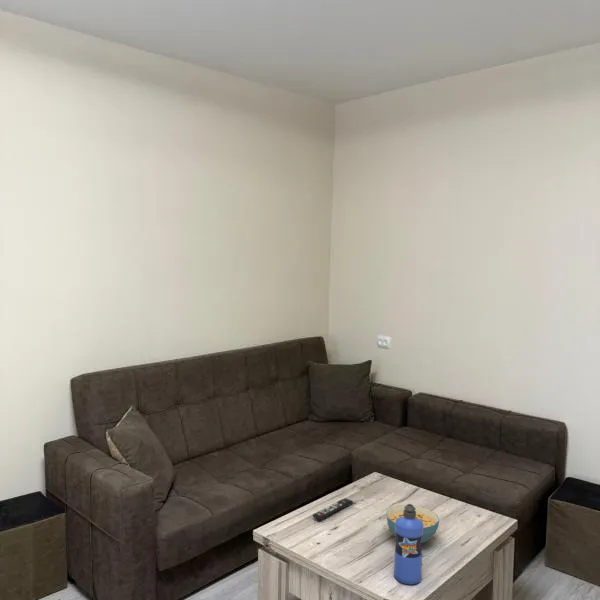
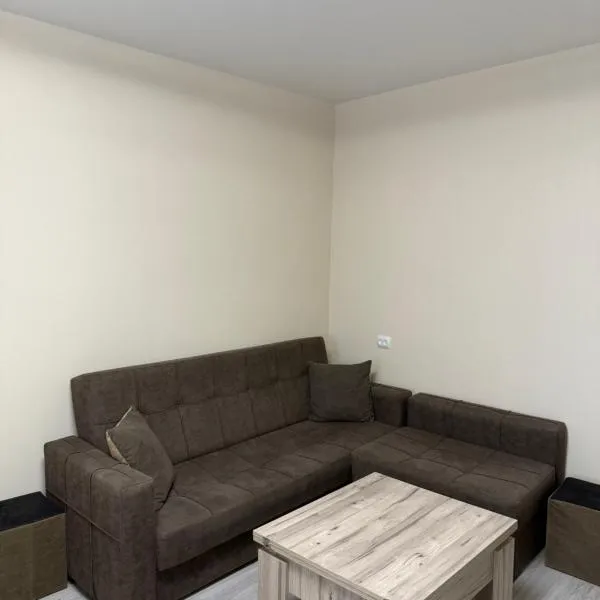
- remote control [312,497,354,521]
- water bottle [393,503,423,586]
- cereal bowl [385,504,440,544]
